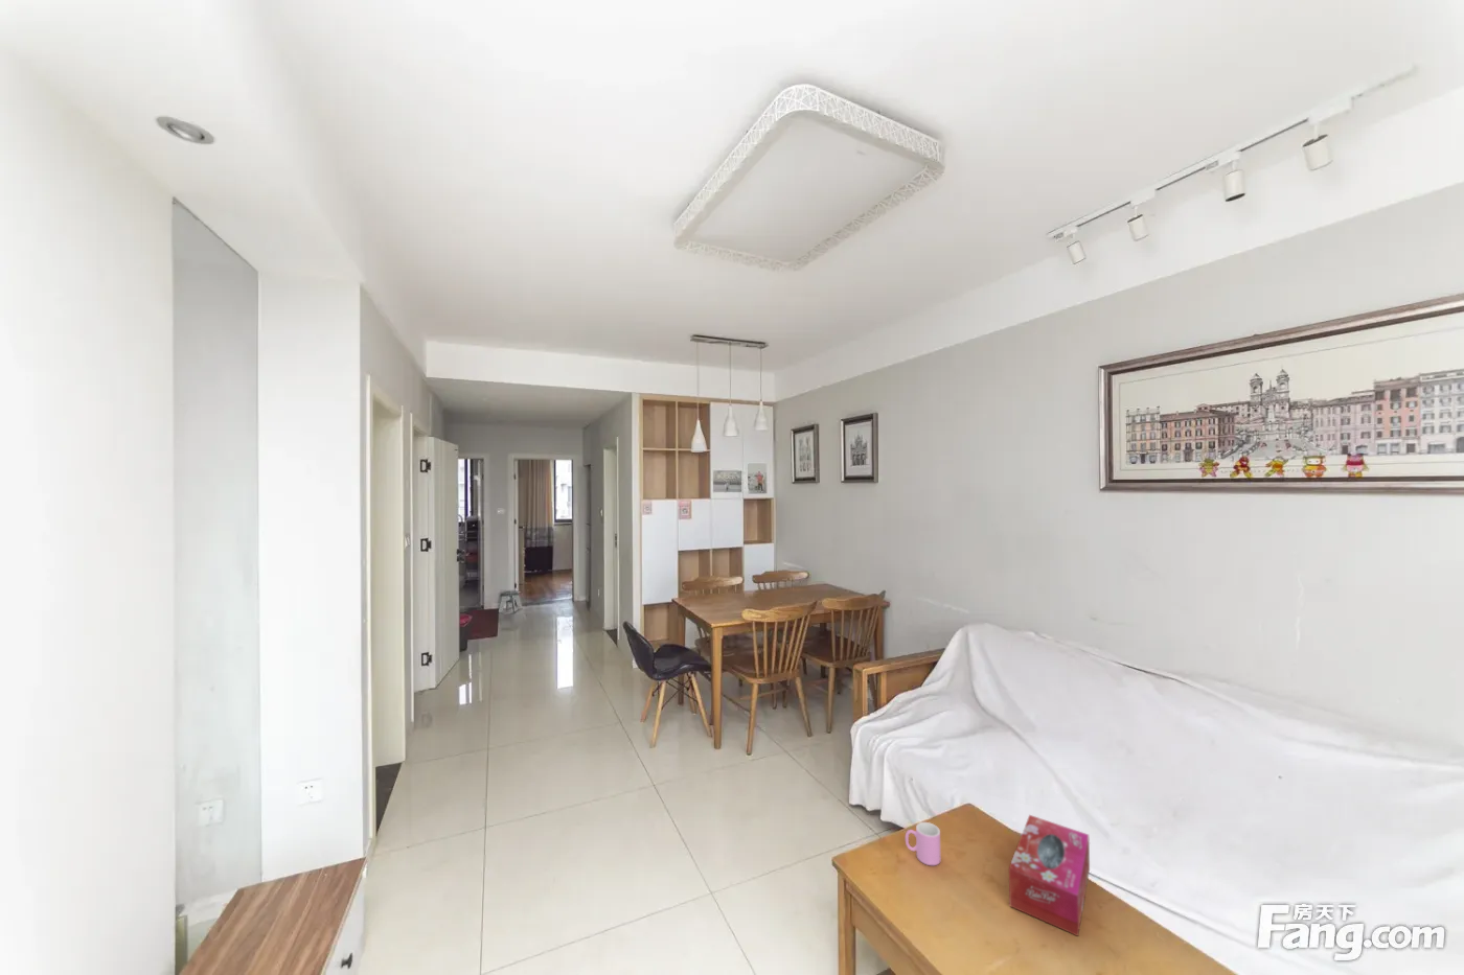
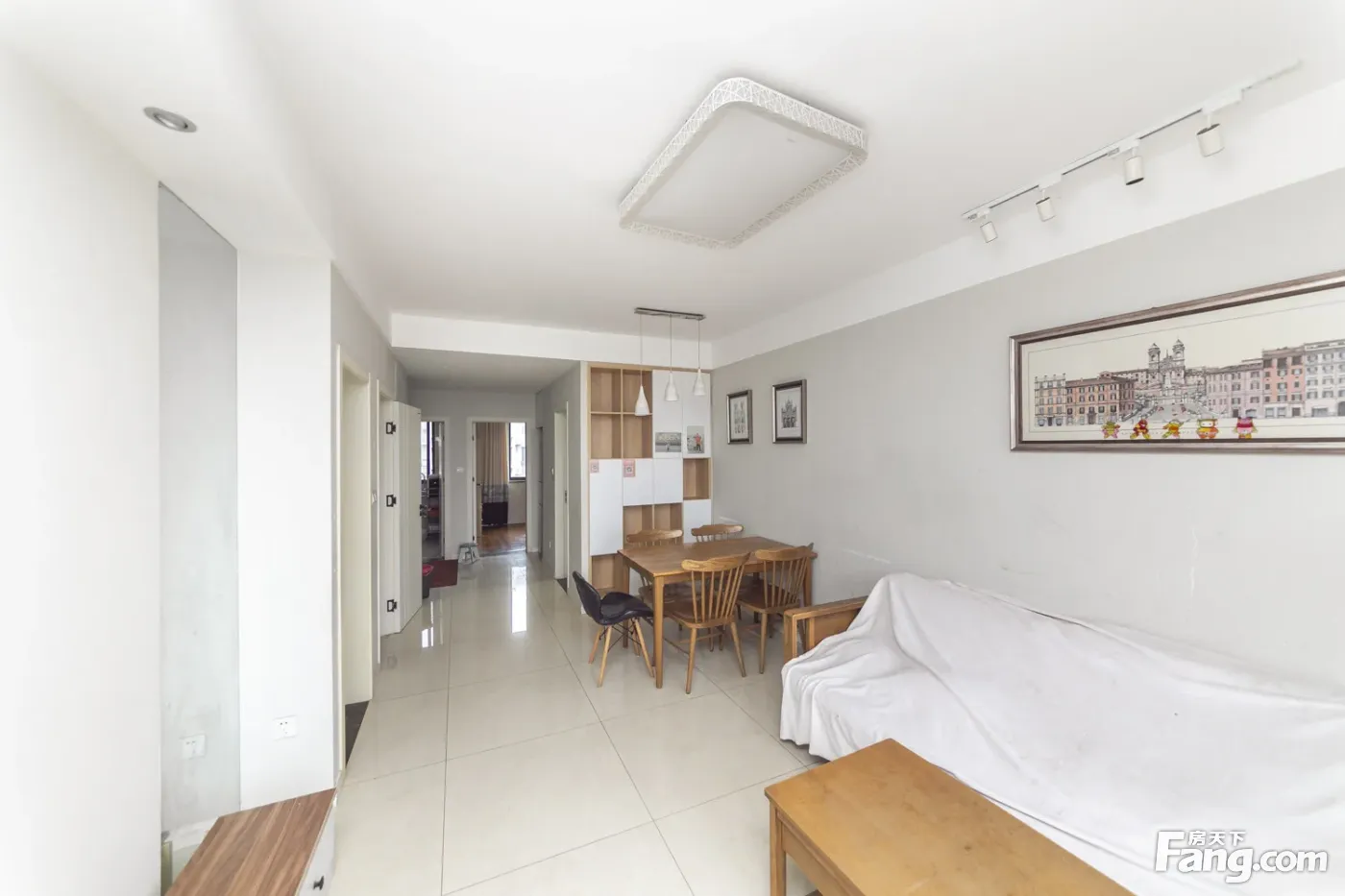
- cup [905,822,942,866]
- tissue box [1008,814,1091,937]
